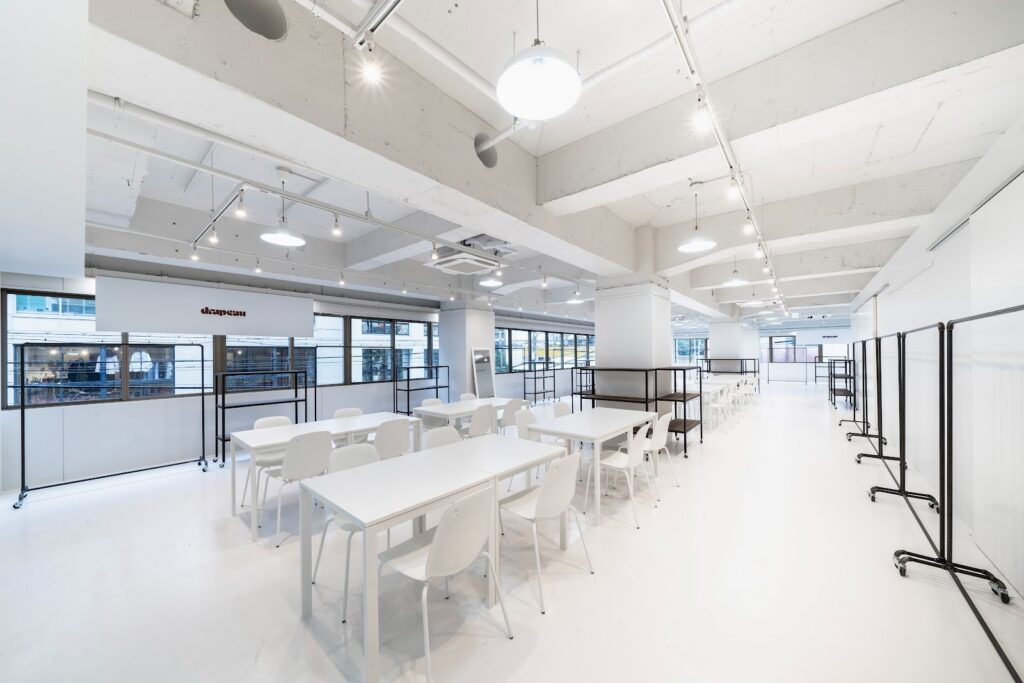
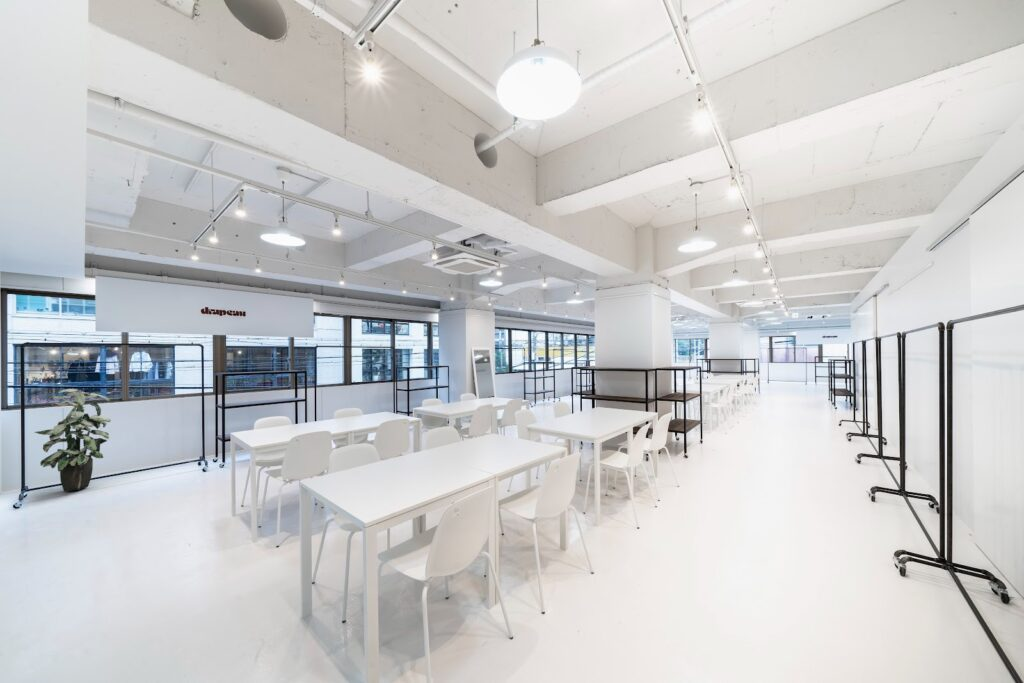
+ indoor plant [34,388,112,492]
